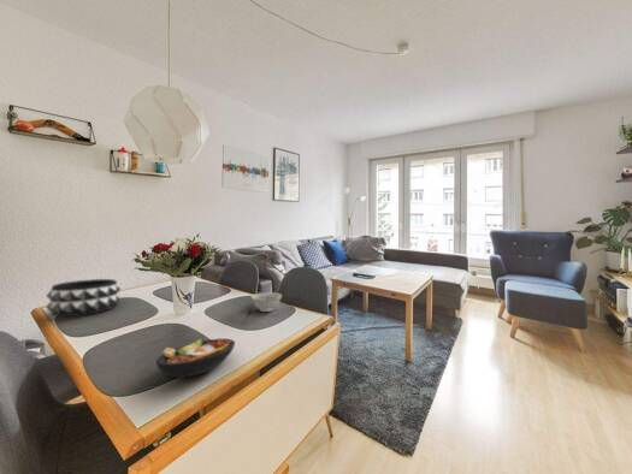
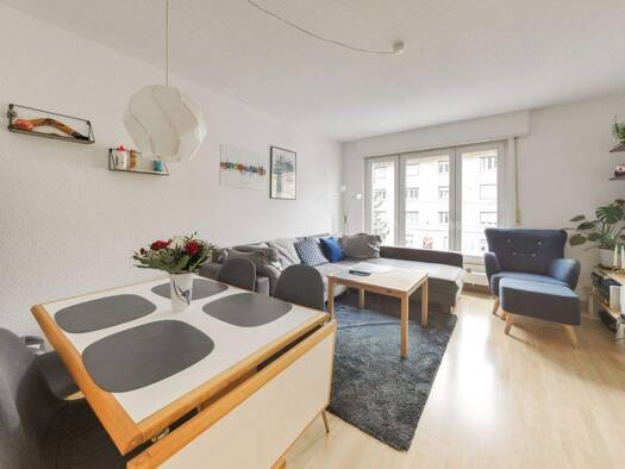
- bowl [155,337,236,379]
- decorative bowl [45,278,122,318]
- bowl [250,291,283,313]
